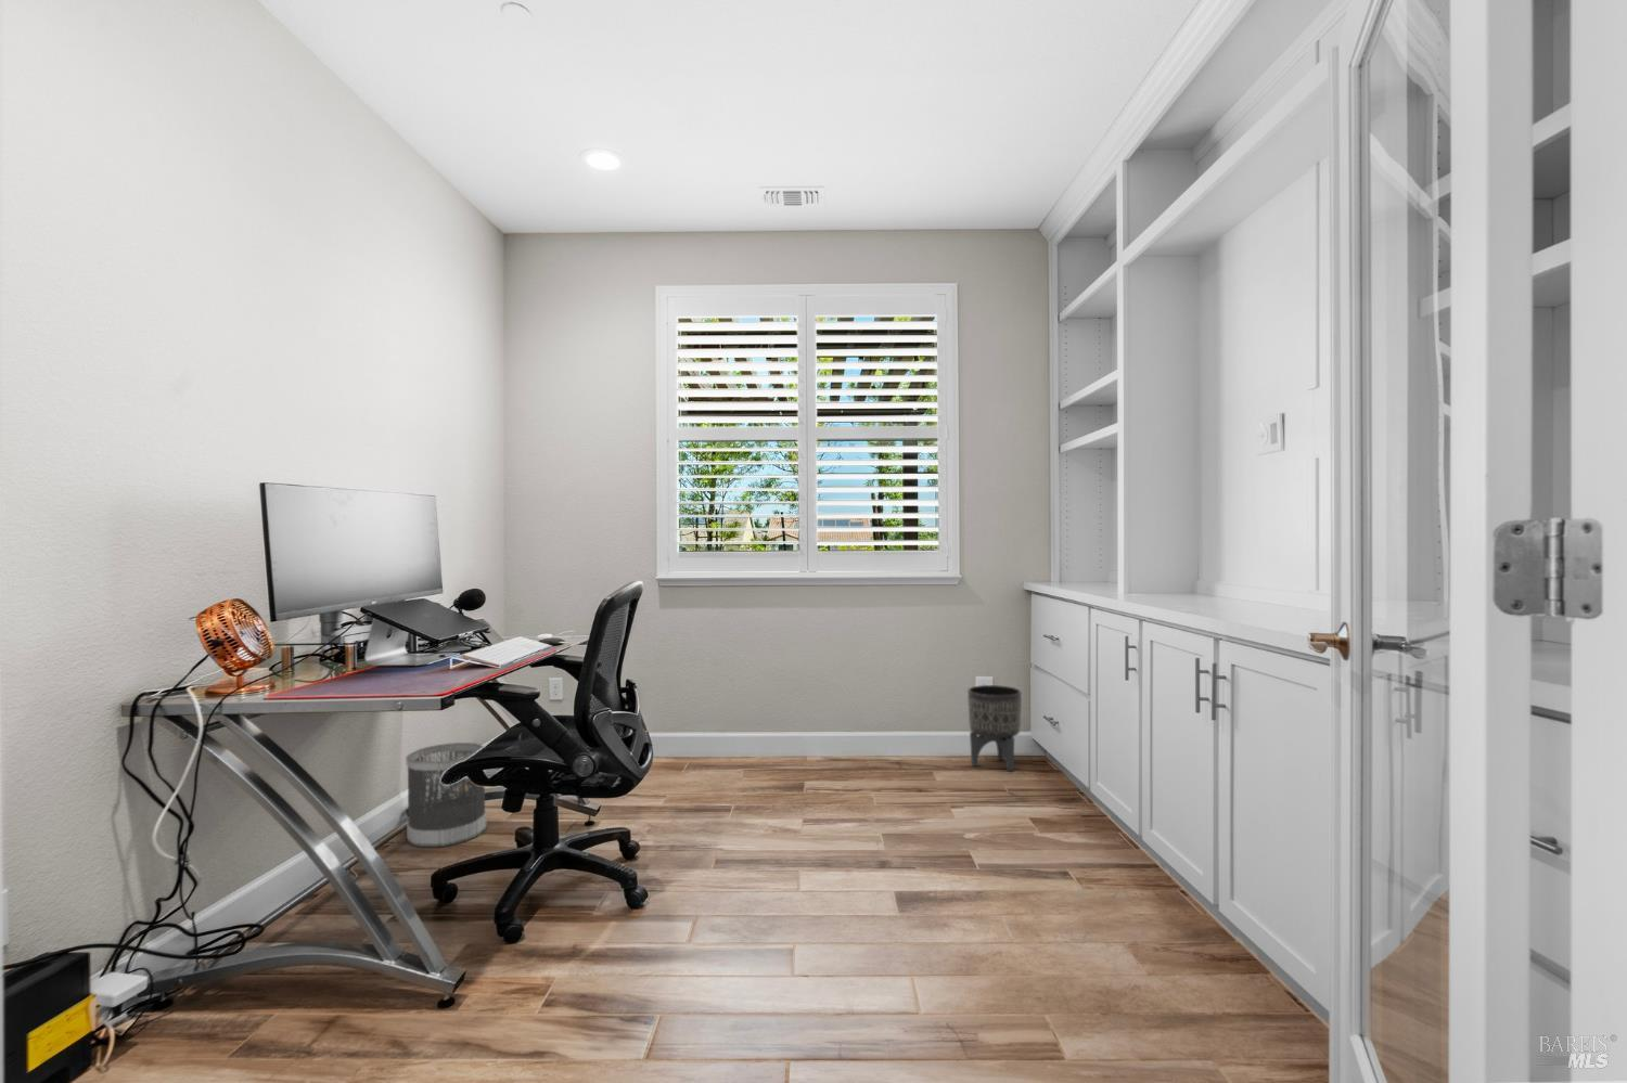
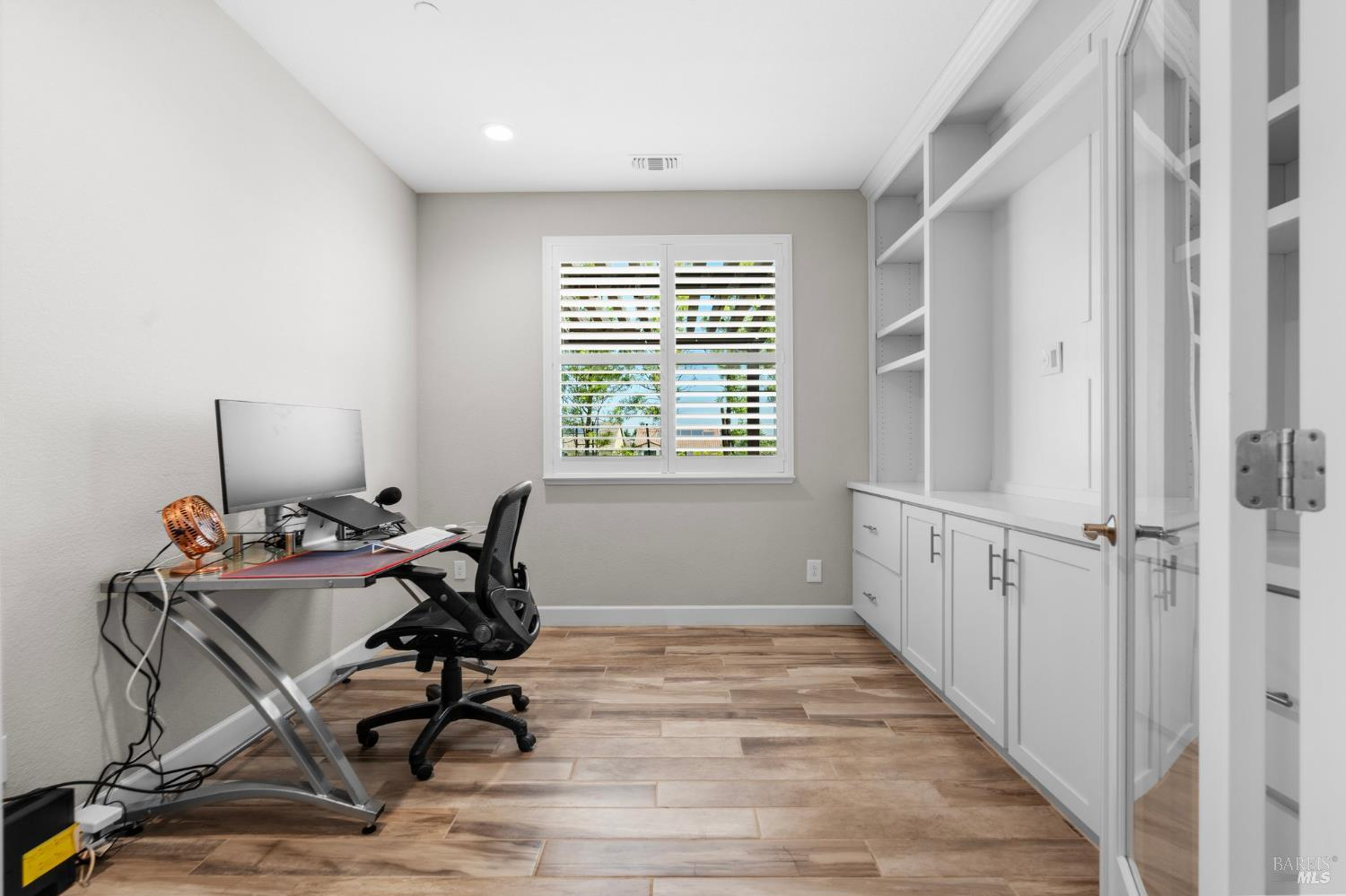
- planter [967,684,1023,772]
- wastebasket [405,741,488,847]
